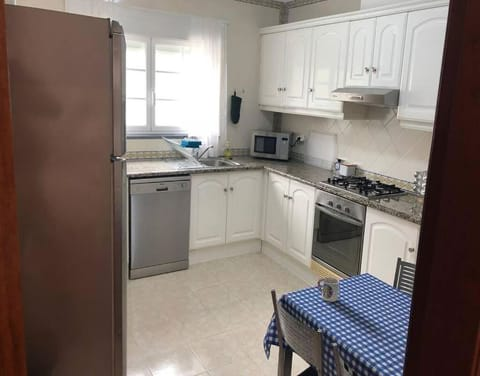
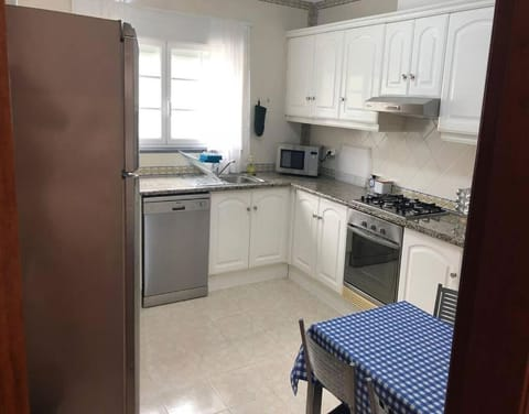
- cup [316,277,340,303]
